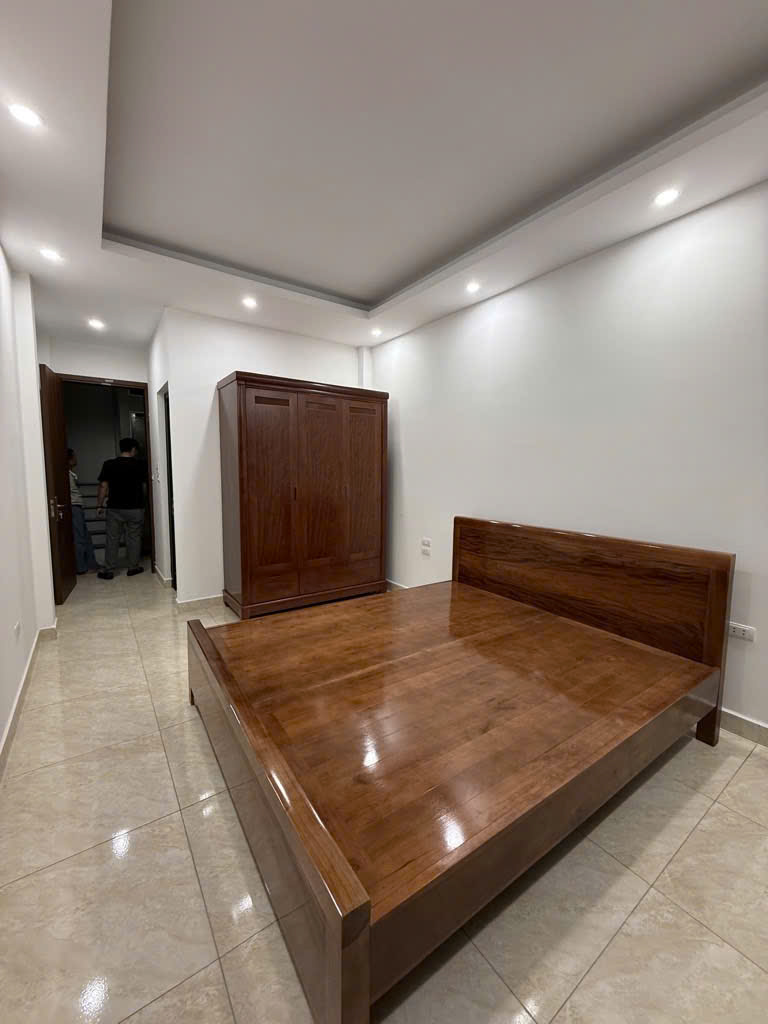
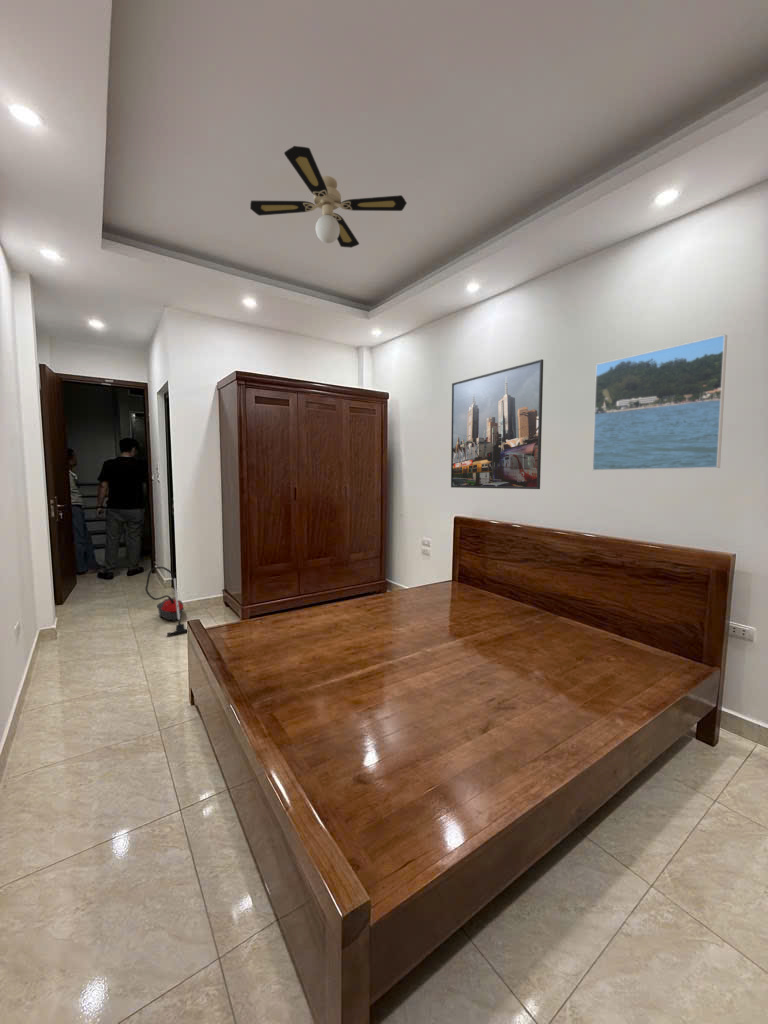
+ ceiling fan [249,145,408,249]
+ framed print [591,334,728,472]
+ vacuum cleaner [145,566,188,636]
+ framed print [450,358,544,490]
